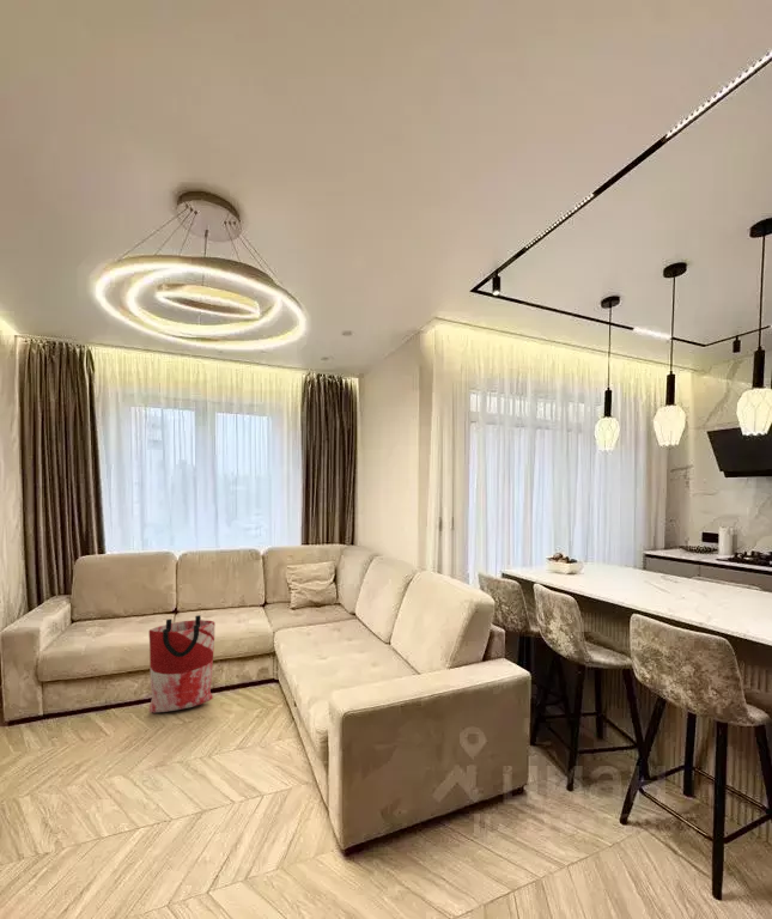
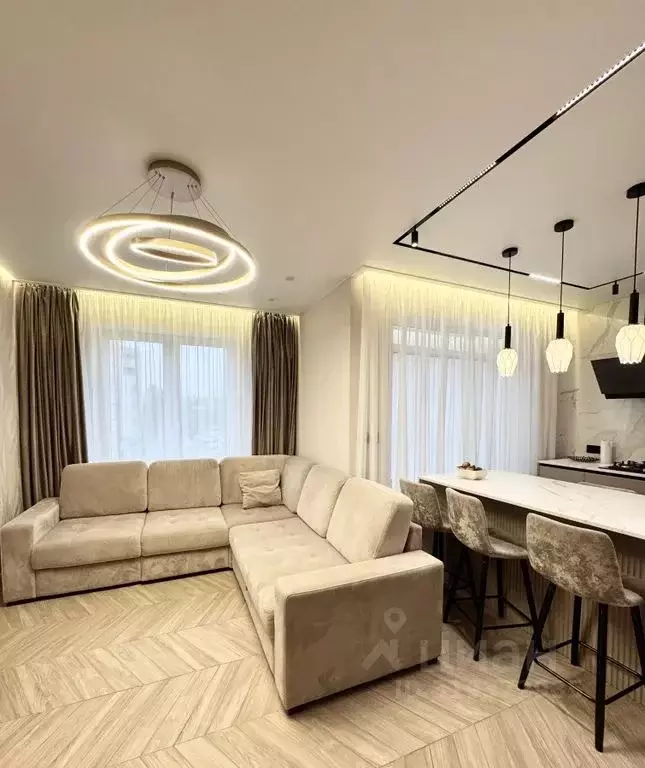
- bag [148,614,217,714]
